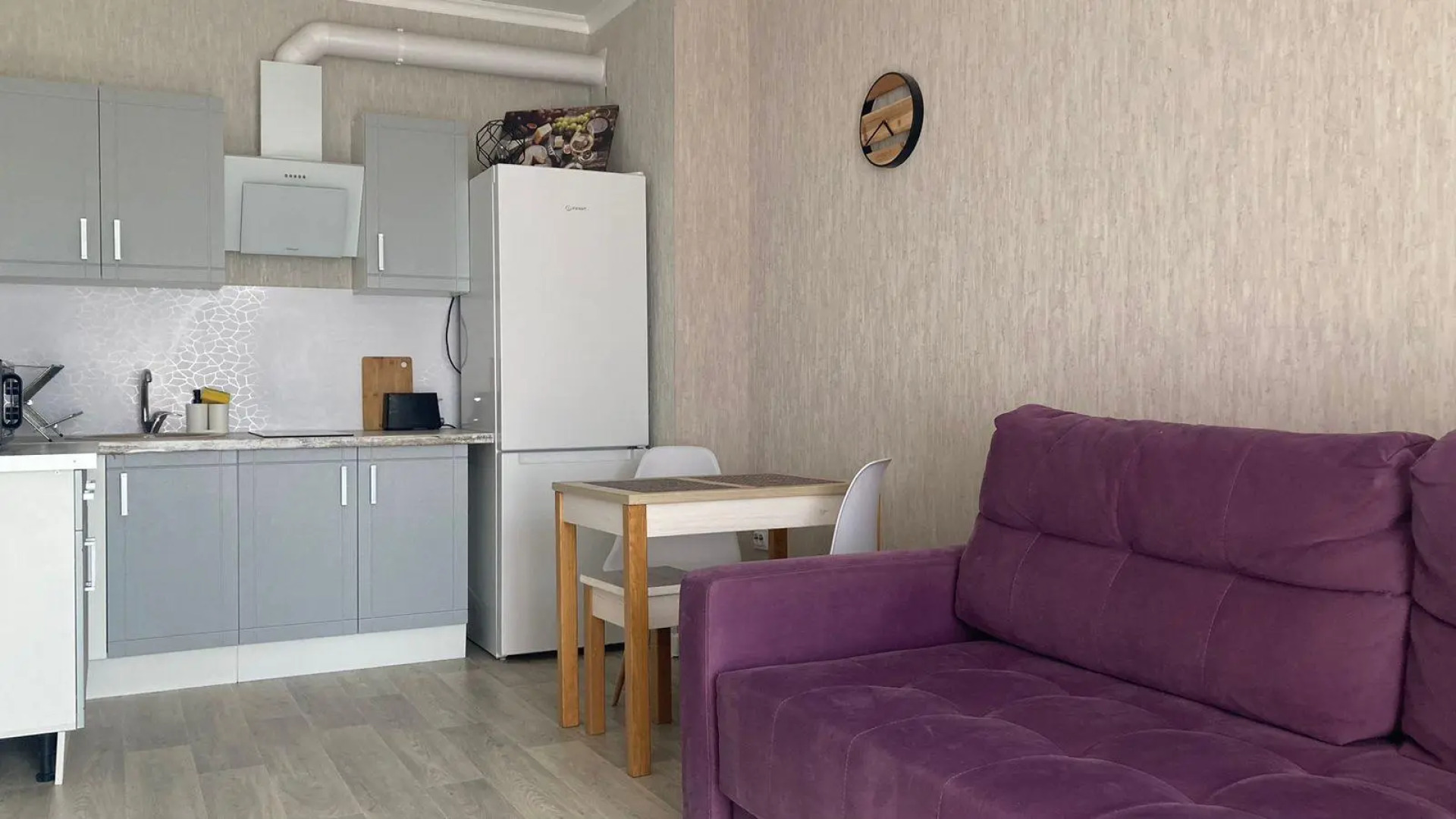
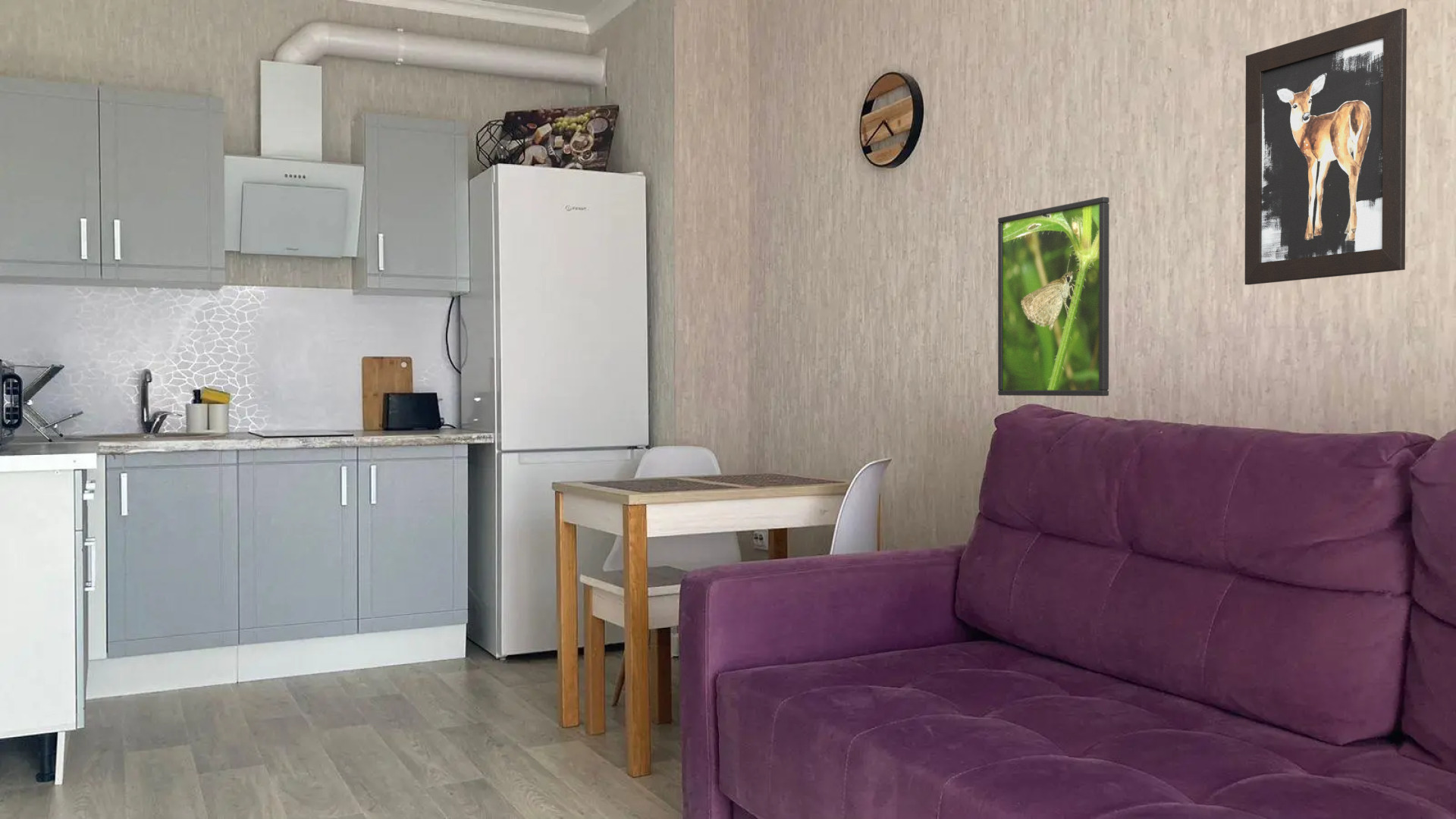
+ wall art [1244,8,1407,286]
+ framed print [997,196,1110,397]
